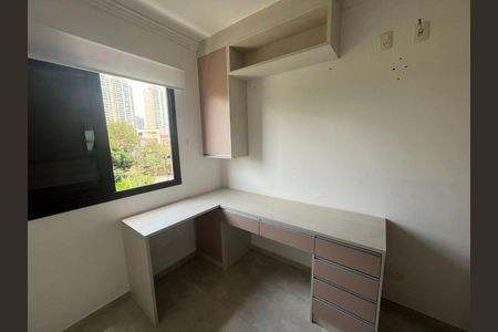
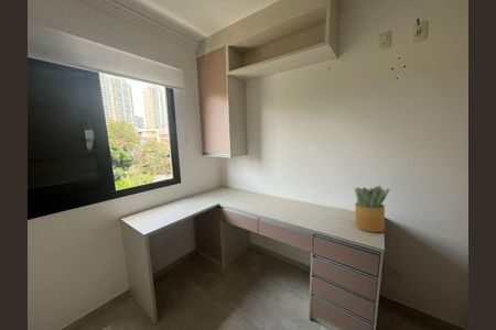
+ potted plant [354,185,391,233]
